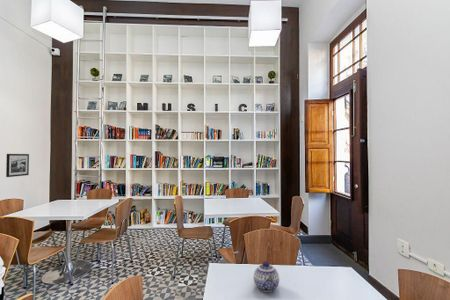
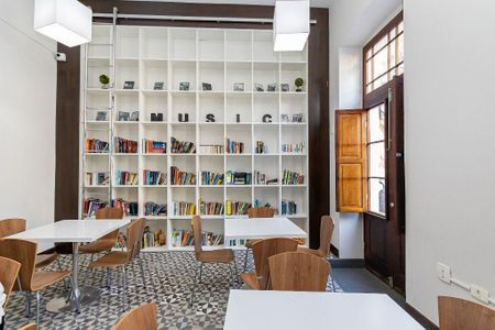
- teapot [253,260,280,293]
- picture frame [5,153,30,178]
